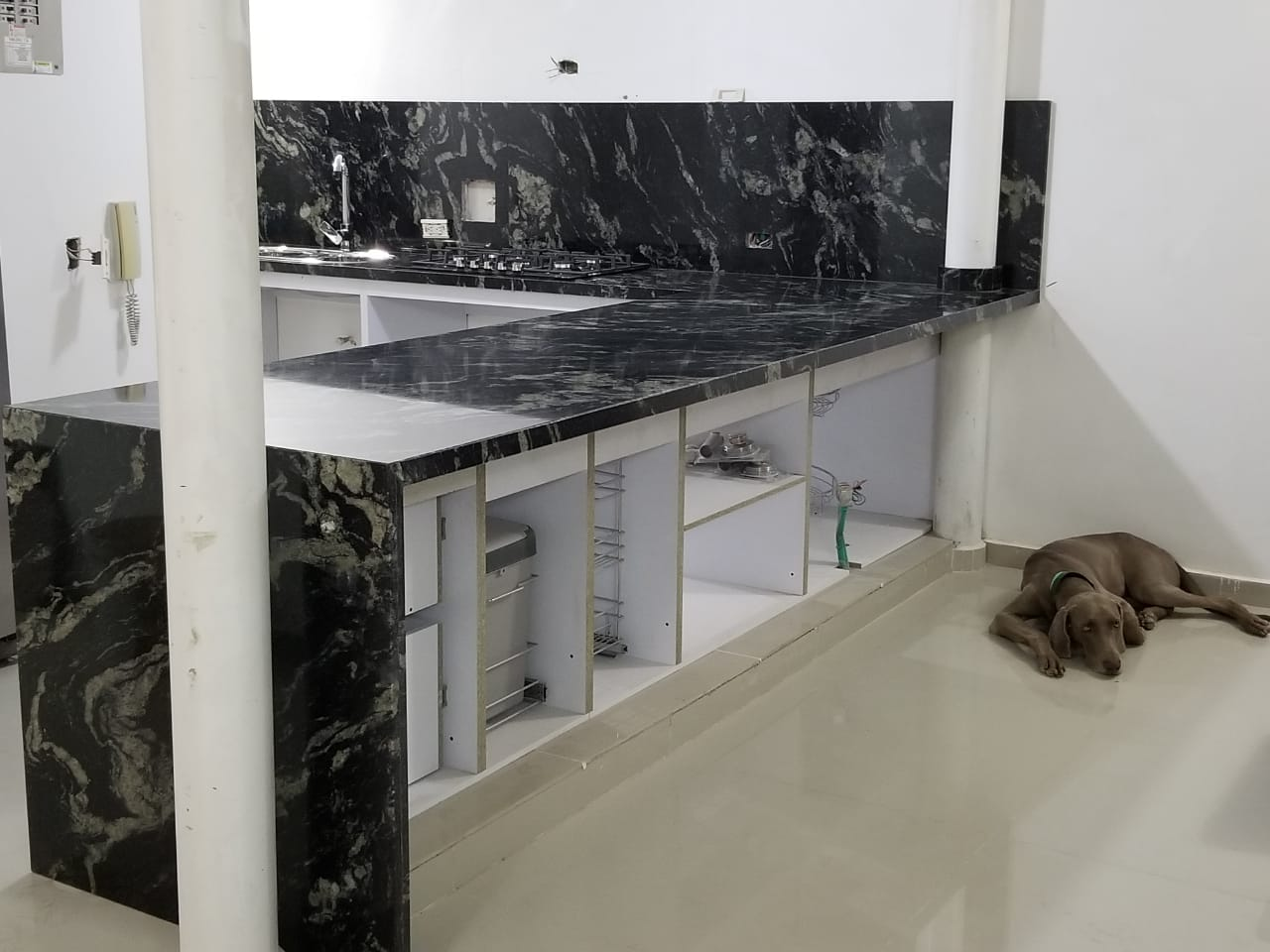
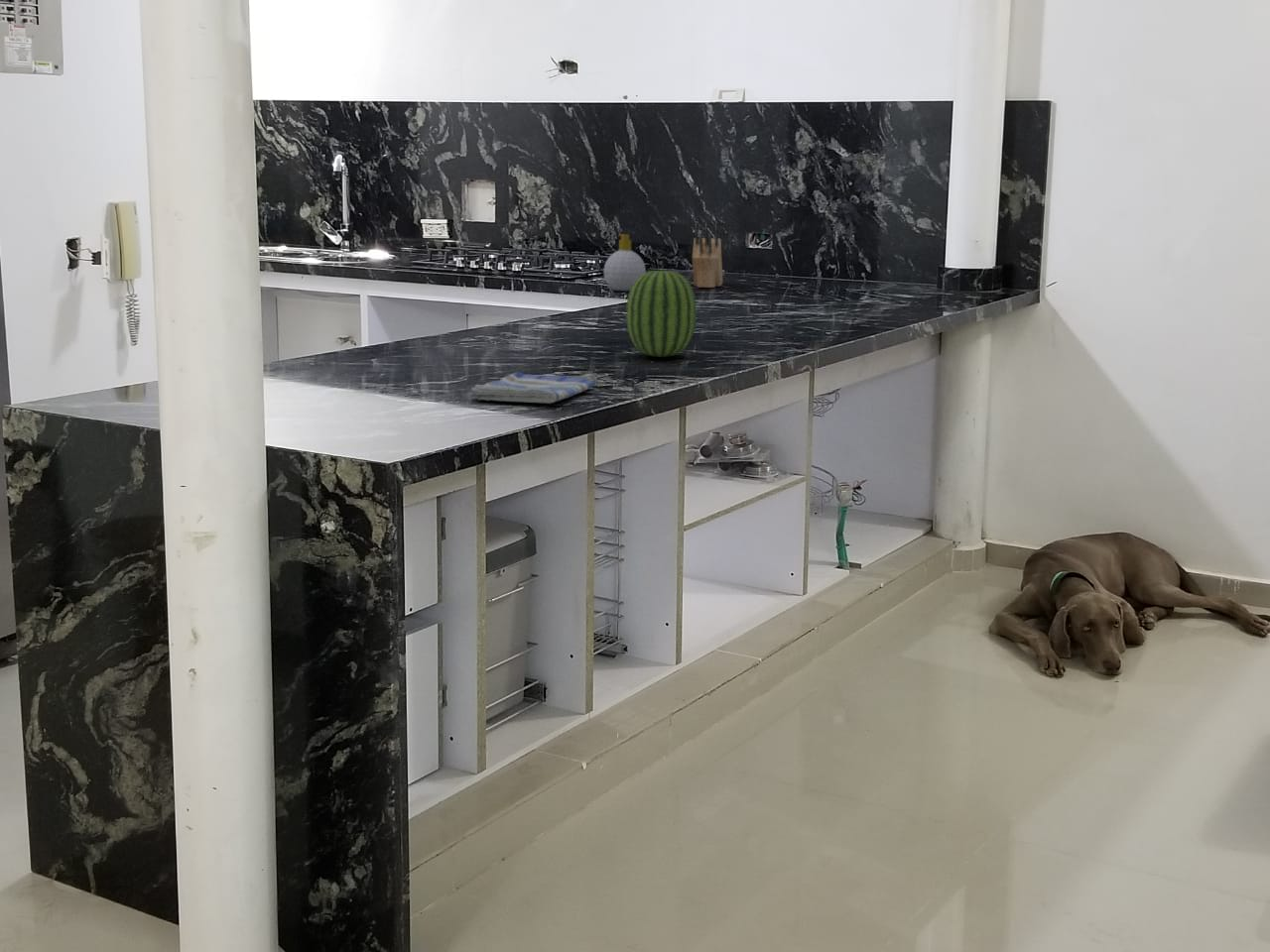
+ dish towel [467,372,596,405]
+ knife block [692,221,723,289]
+ soap bottle [603,233,647,292]
+ fruit [625,265,697,358]
